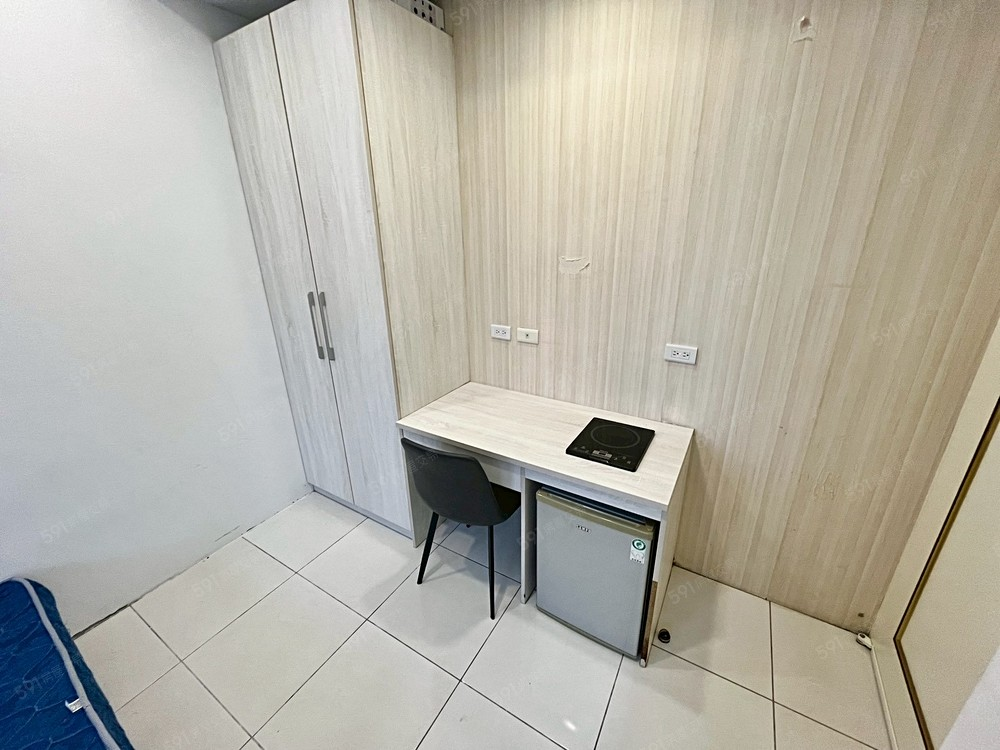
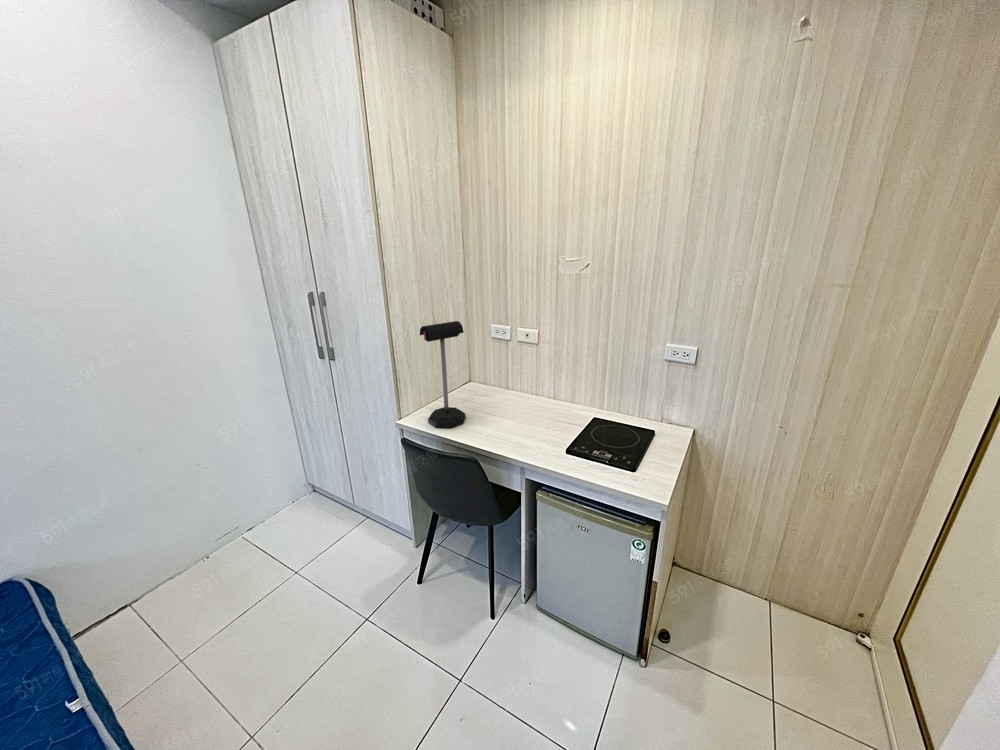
+ mailbox [419,320,466,429]
